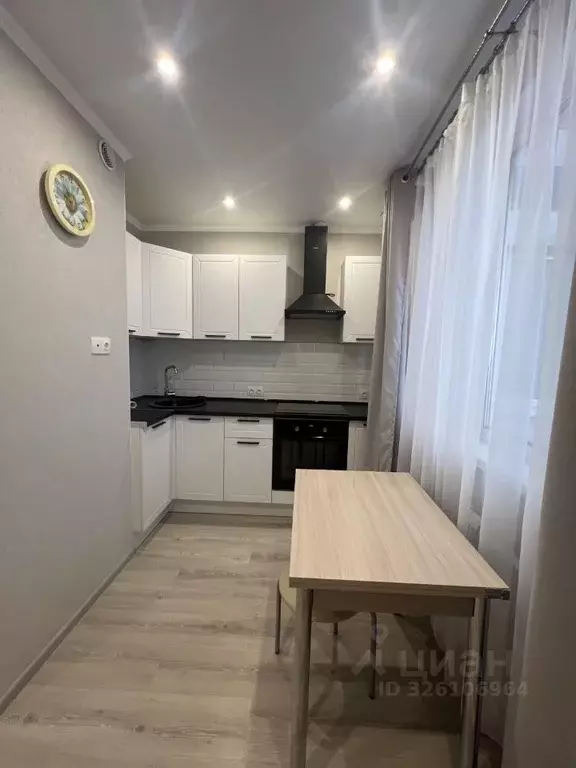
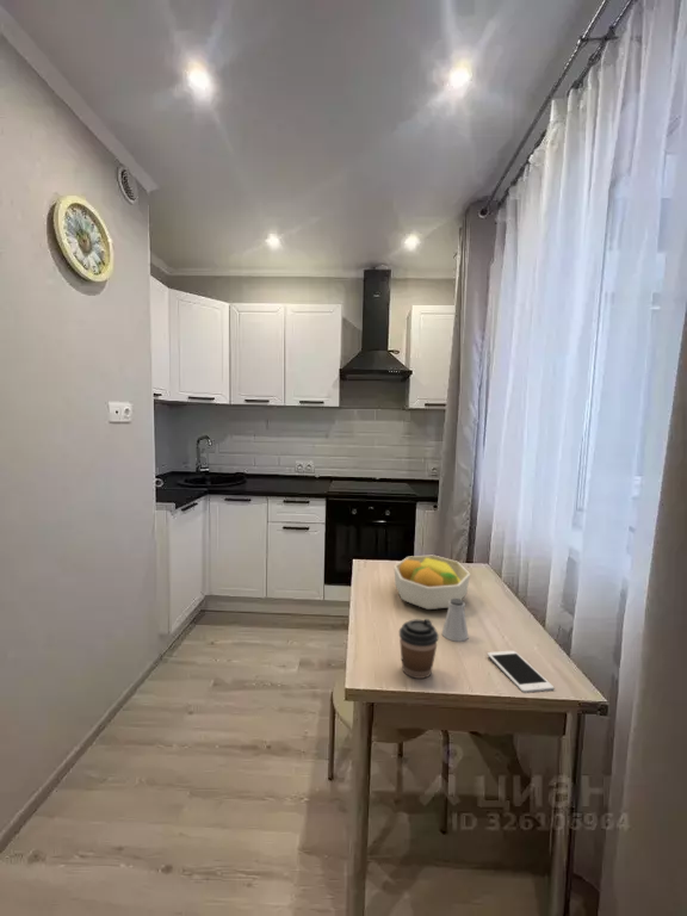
+ coffee cup [398,618,440,680]
+ saltshaker [441,599,470,643]
+ fruit bowl [392,553,471,611]
+ cell phone [487,650,555,693]
